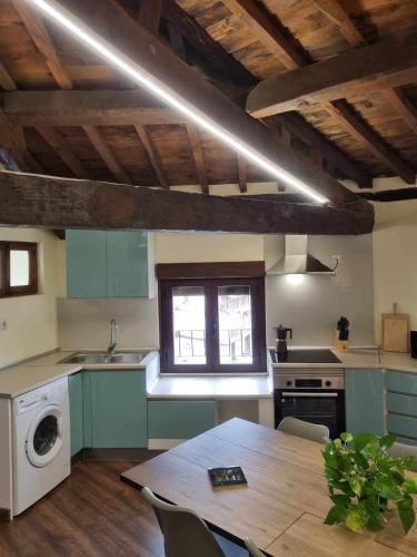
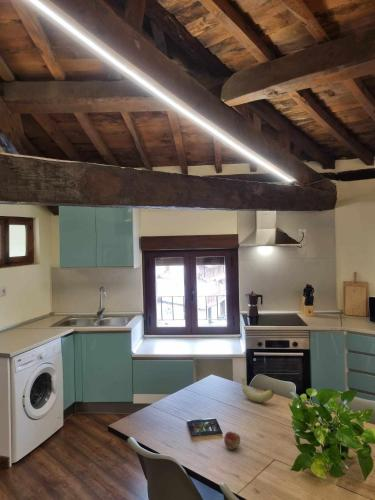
+ banana [241,377,275,403]
+ fruit [223,431,241,450]
